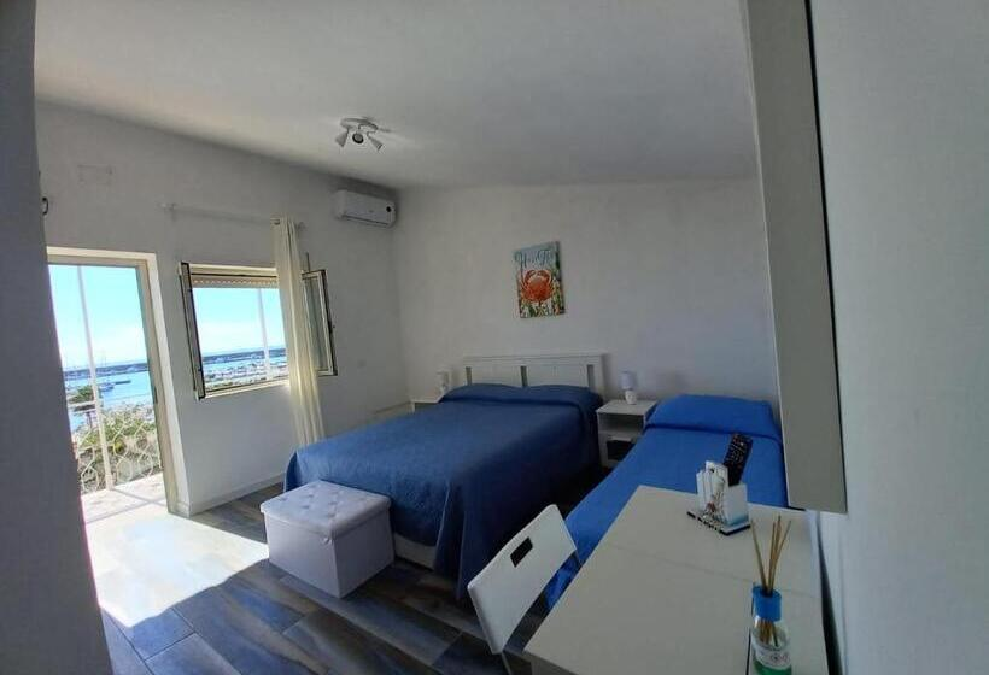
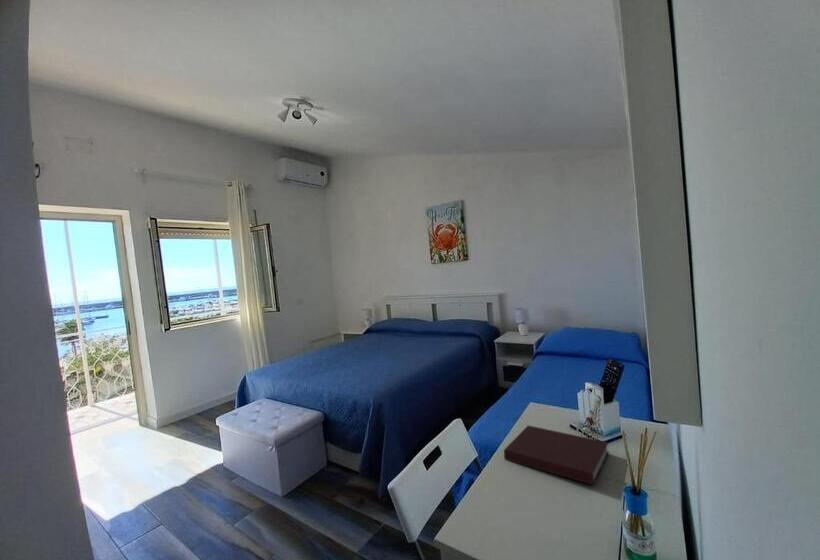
+ notebook [503,424,610,486]
